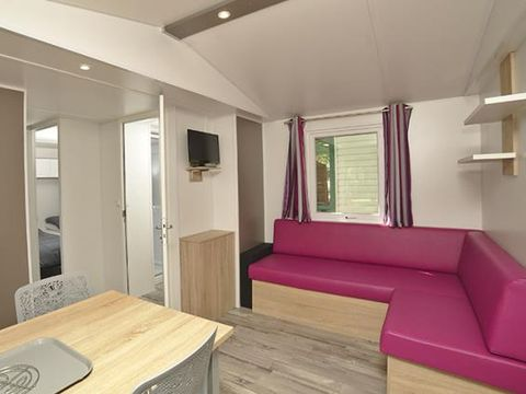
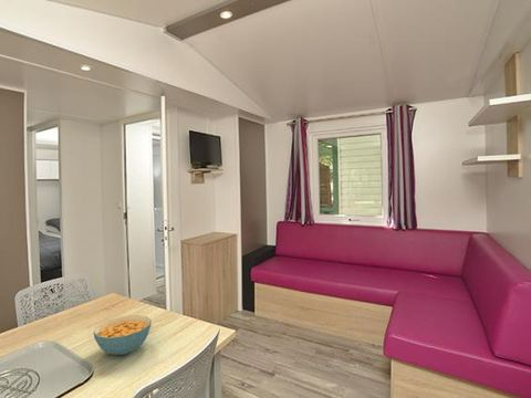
+ cereal bowl [93,314,153,356]
